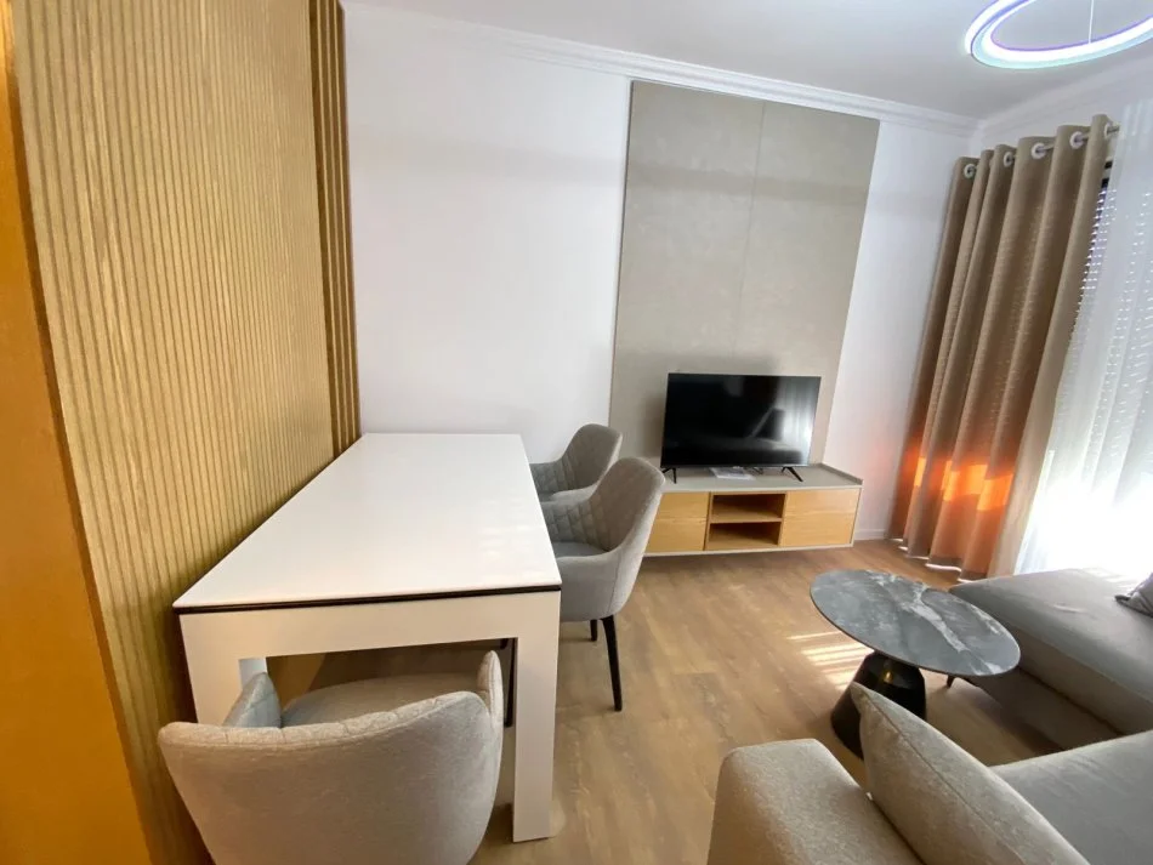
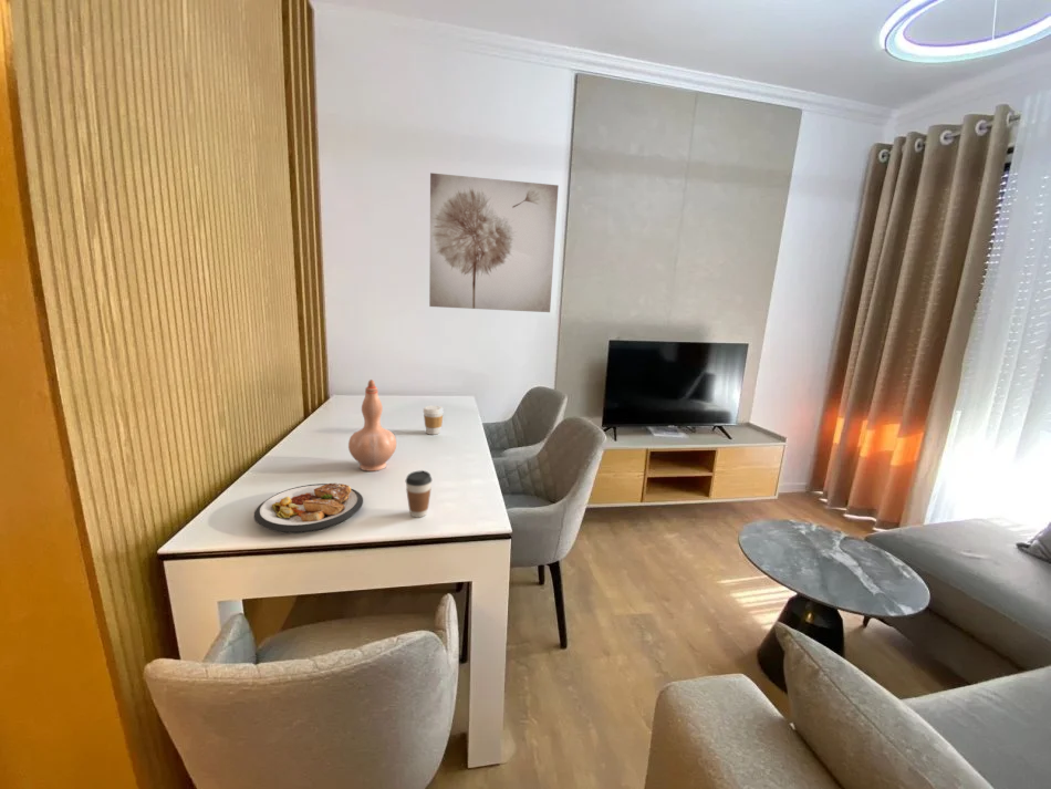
+ wall art [428,172,560,313]
+ plate [253,482,364,534]
+ vase [347,378,397,473]
+ coffee cup [423,405,445,436]
+ coffee cup [405,469,433,518]
